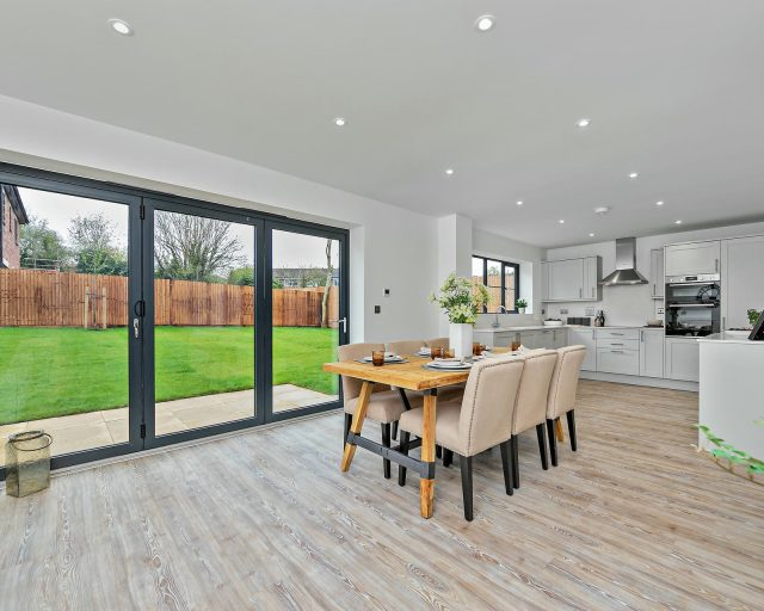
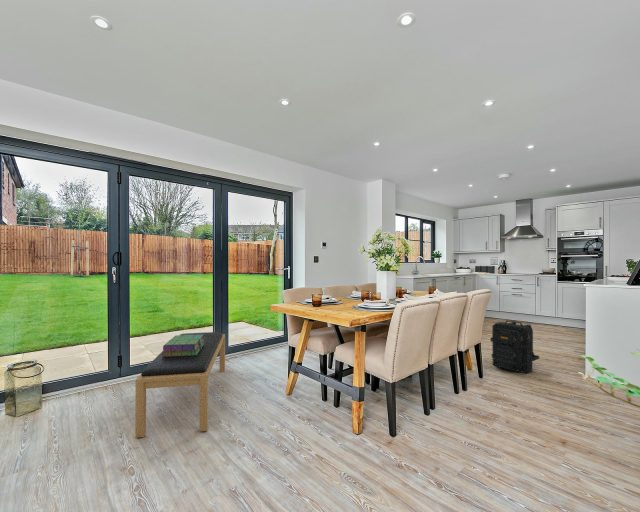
+ stack of books [162,334,204,357]
+ backpack [489,319,540,375]
+ bench [134,331,226,439]
